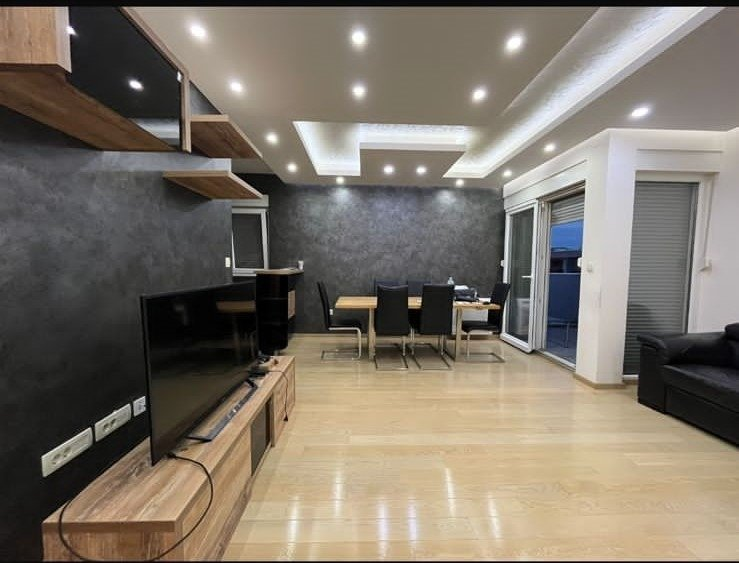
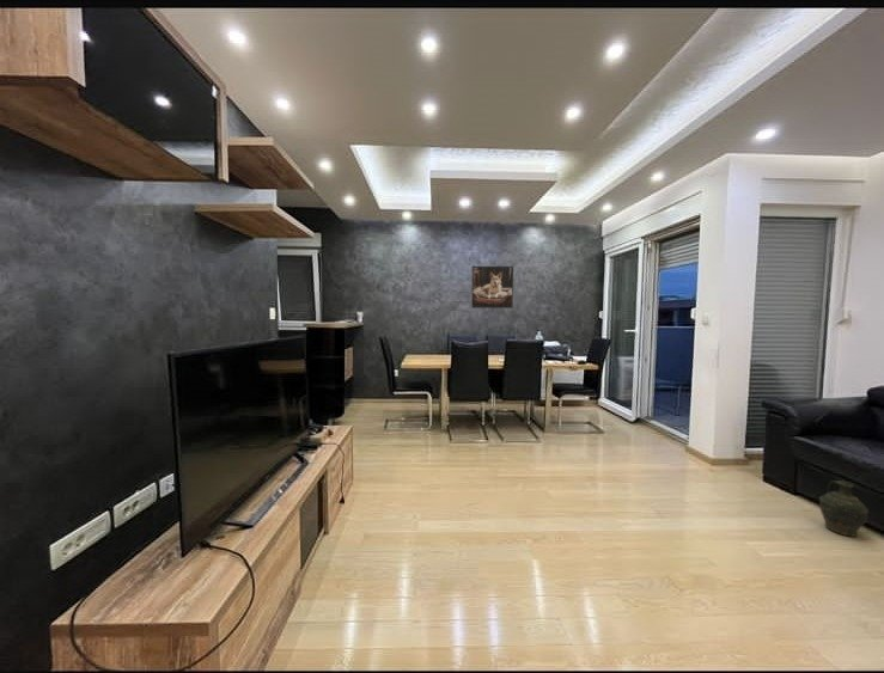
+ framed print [470,265,514,310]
+ ceramic jug [818,479,870,538]
